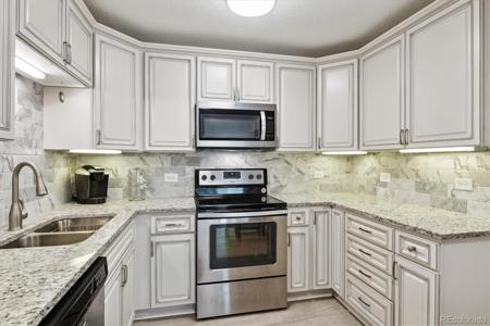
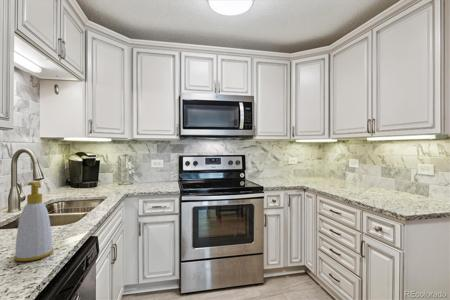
+ soap bottle [13,181,54,262]
